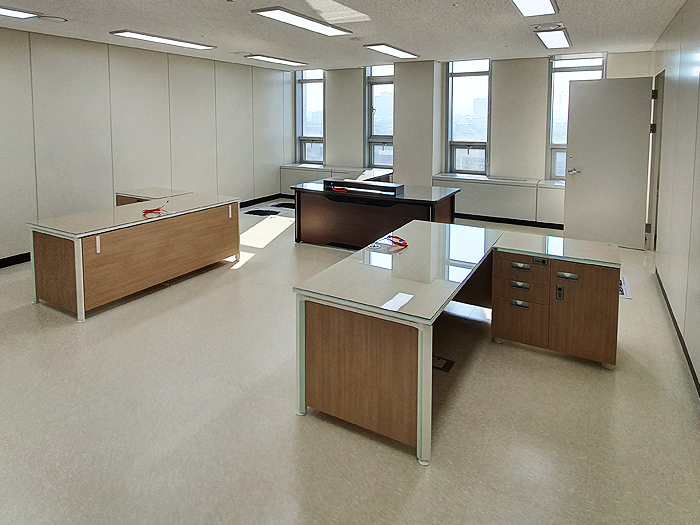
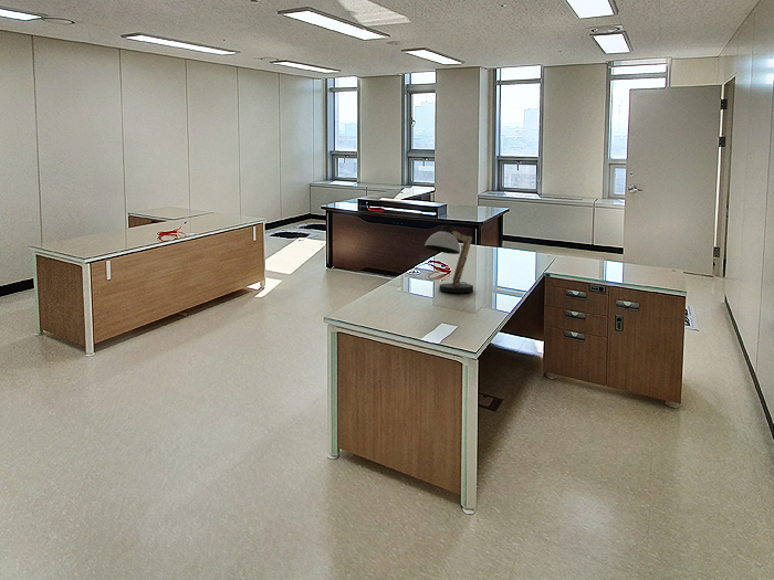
+ desk lamp [423,221,474,294]
